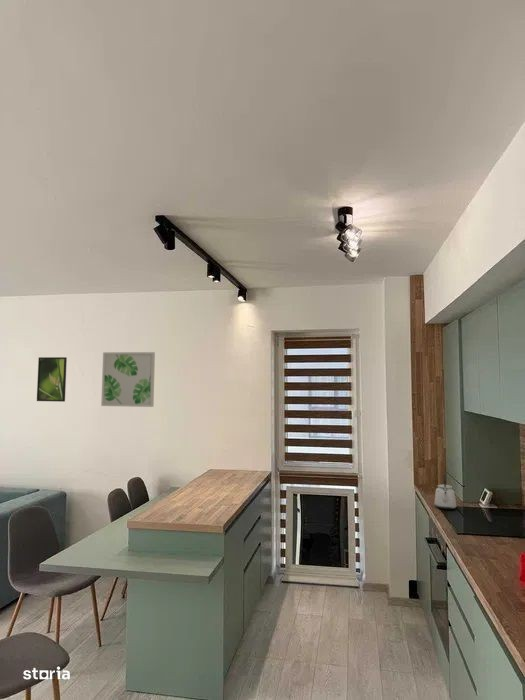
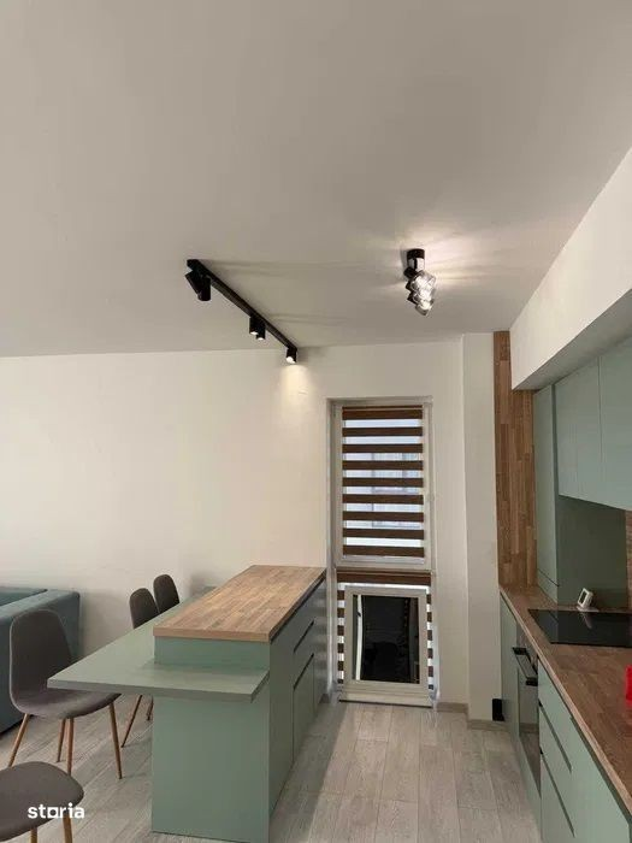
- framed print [36,356,68,403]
- wall art [100,351,156,408]
- kettle [434,471,457,510]
